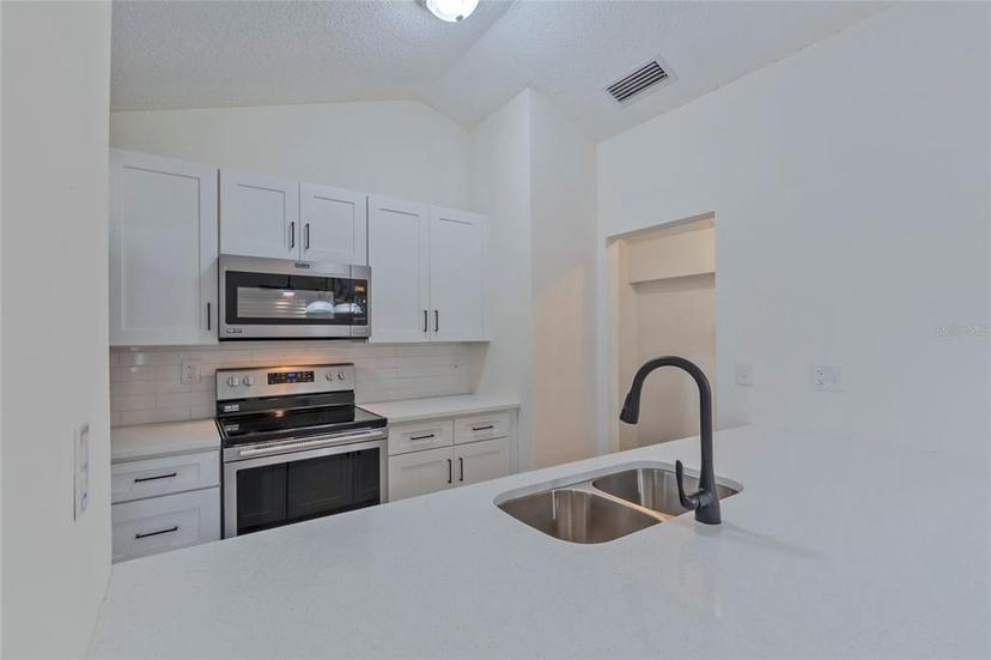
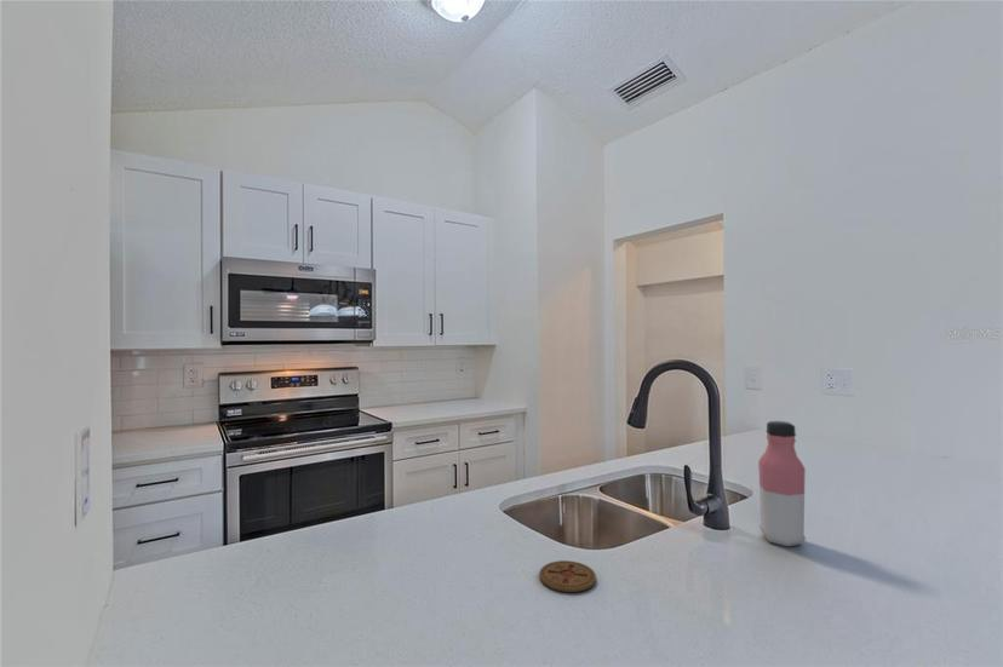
+ coaster [538,559,597,593]
+ water bottle [757,420,807,548]
